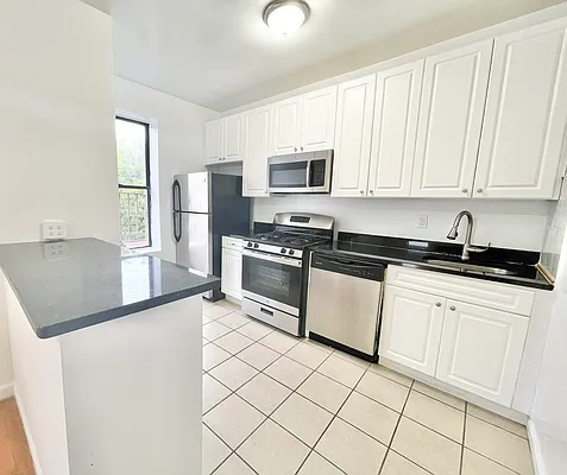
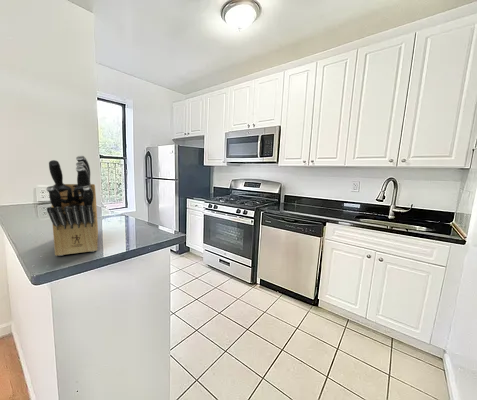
+ knife block [45,155,99,257]
